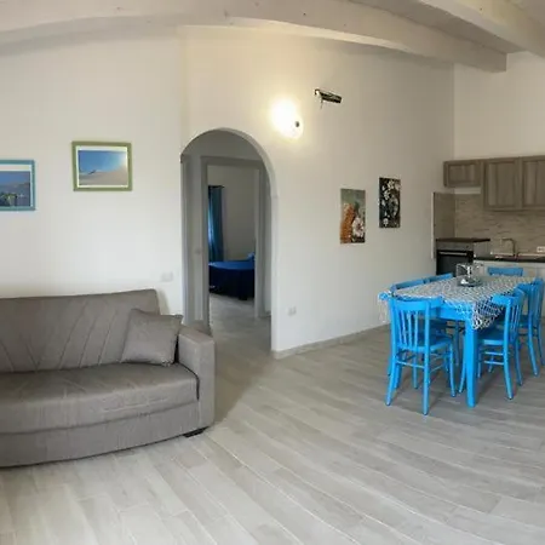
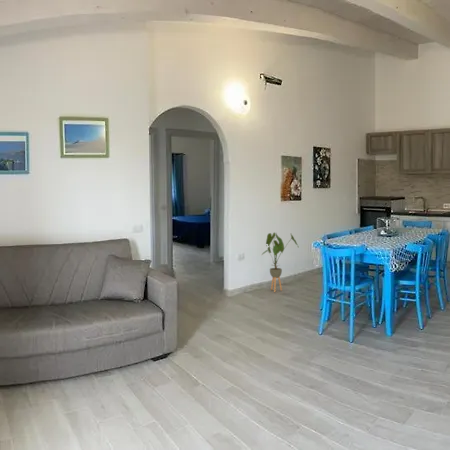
+ house plant [262,231,299,293]
